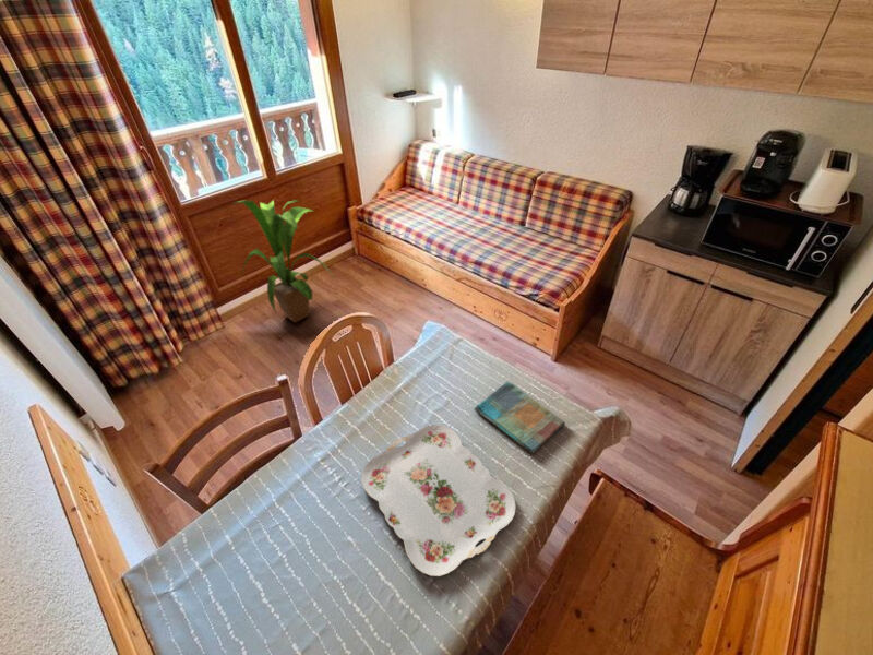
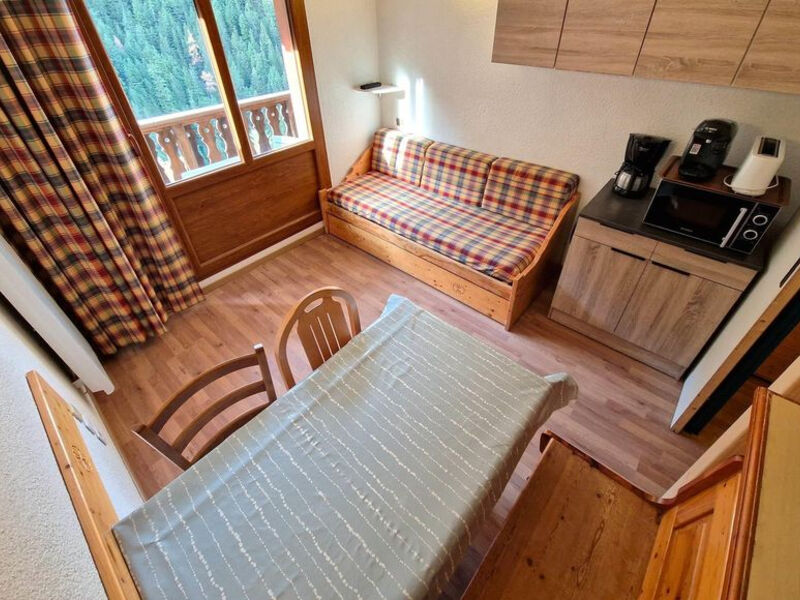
- dish towel [473,381,566,455]
- house plant [230,199,338,323]
- serving tray [360,424,516,577]
